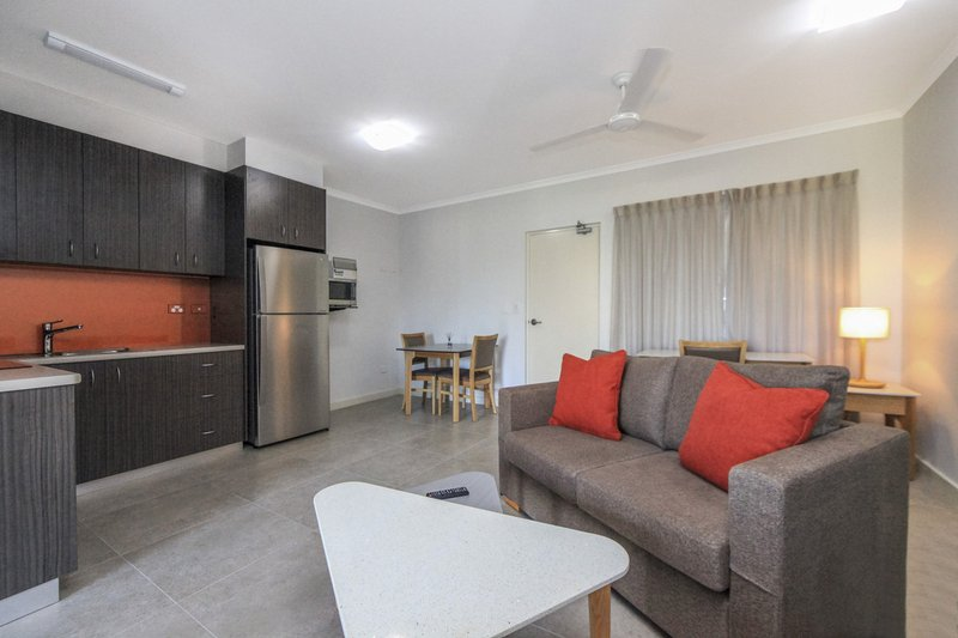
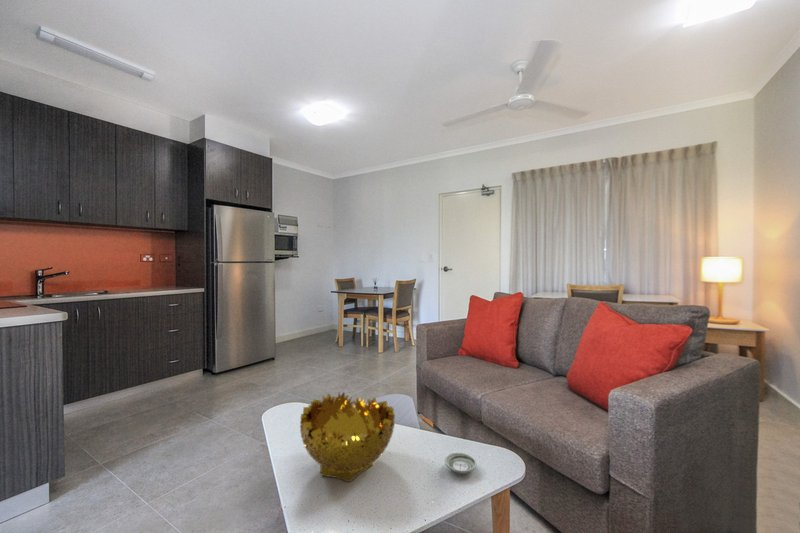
+ saucer [444,452,477,475]
+ decorative bowl [299,391,396,483]
